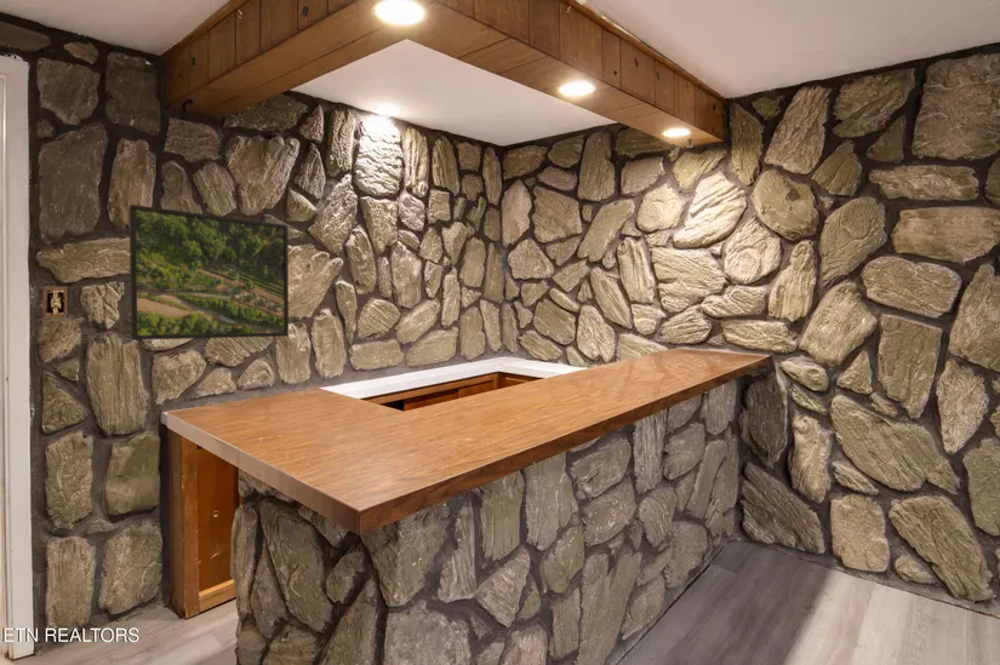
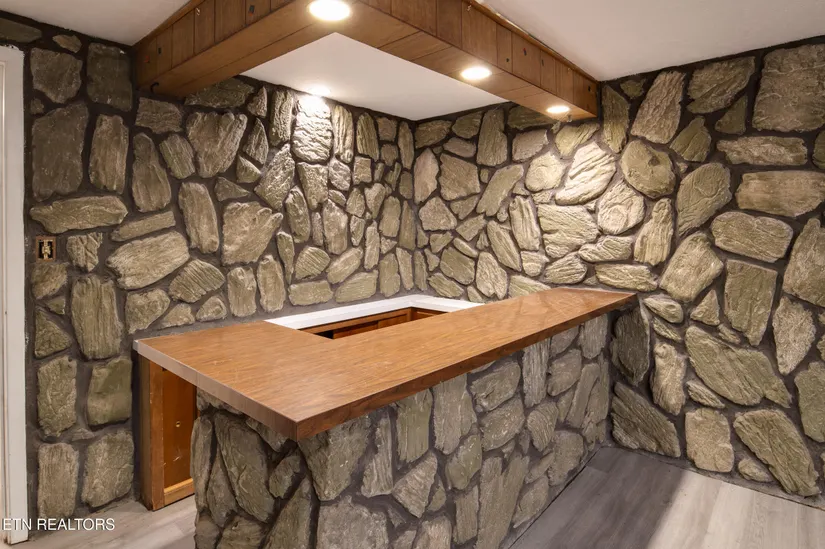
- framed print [128,203,290,342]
